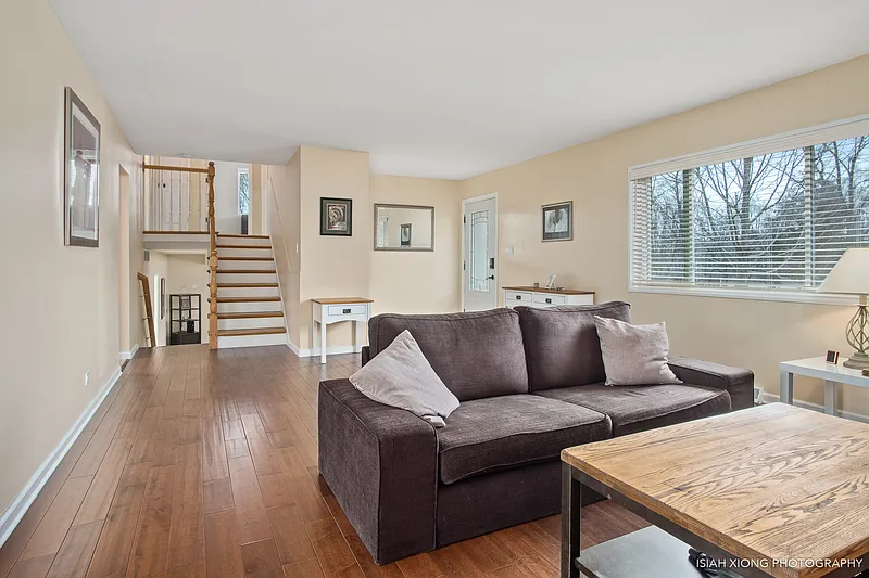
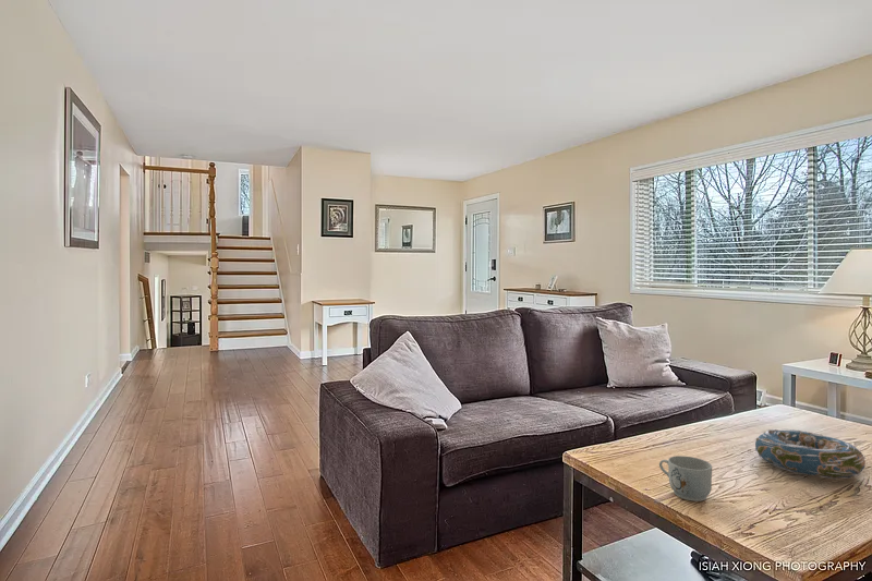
+ mug [658,455,713,503]
+ decorative bowl [754,428,867,480]
